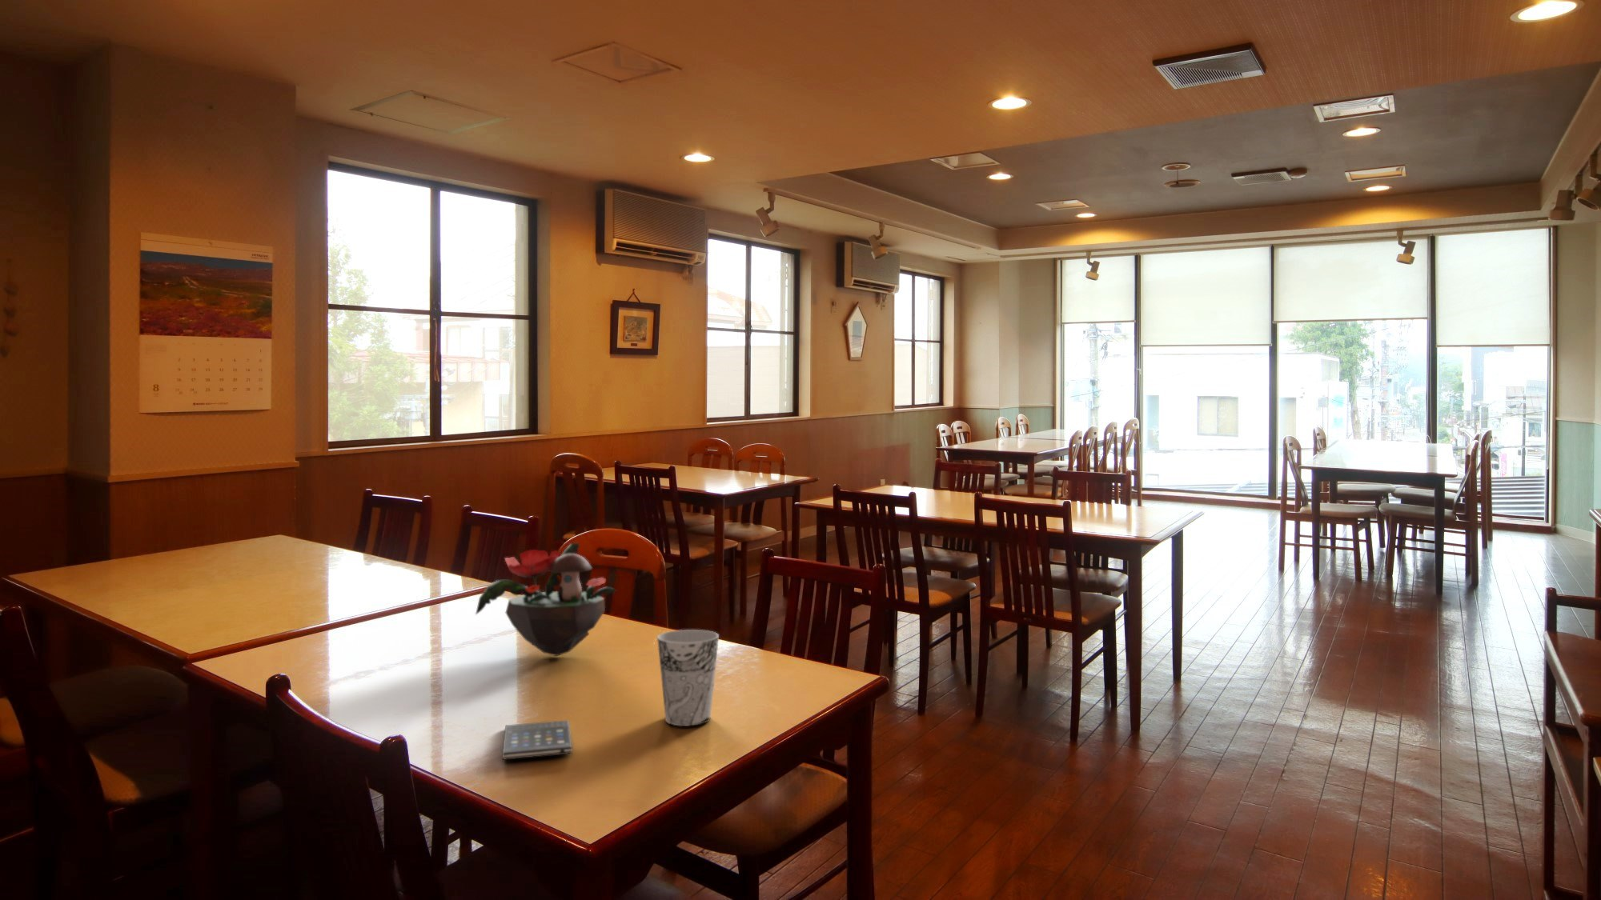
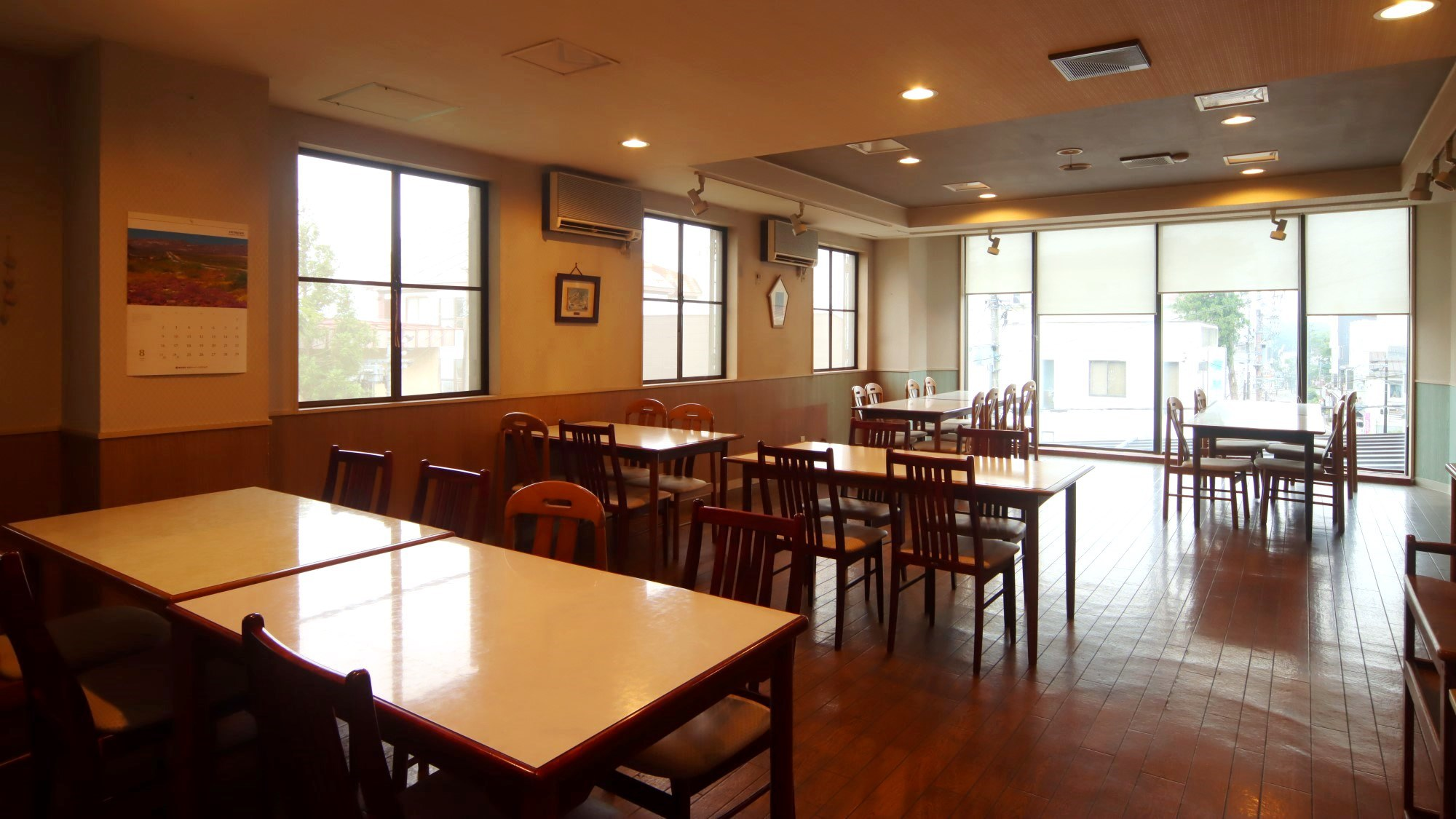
- potted flower [475,543,617,657]
- smartphone [501,719,573,760]
- cup [656,629,719,727]
